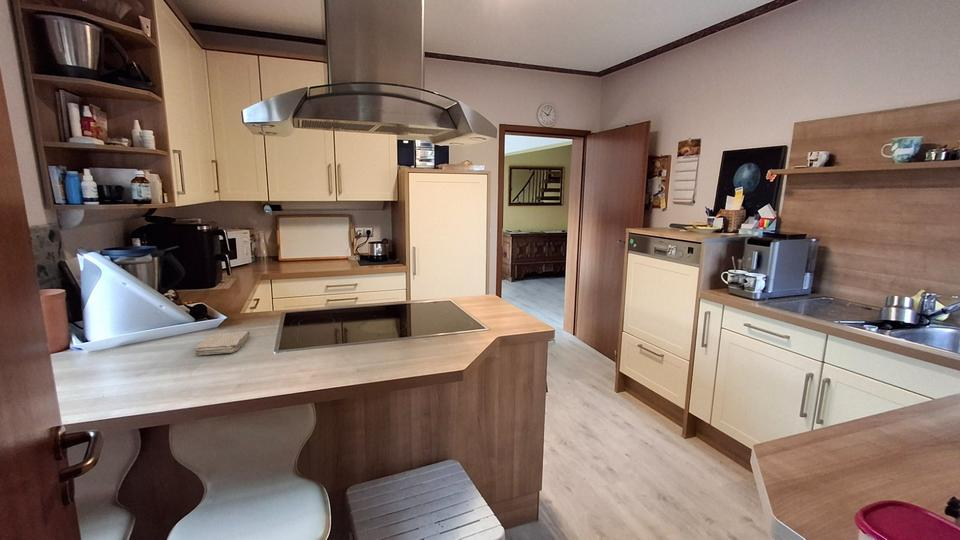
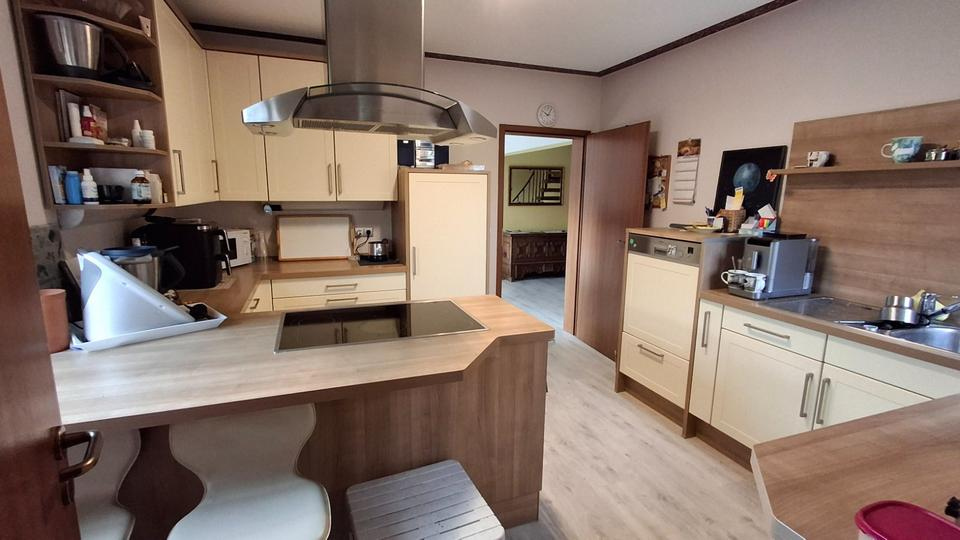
- washcloth [193,330,251,356]
